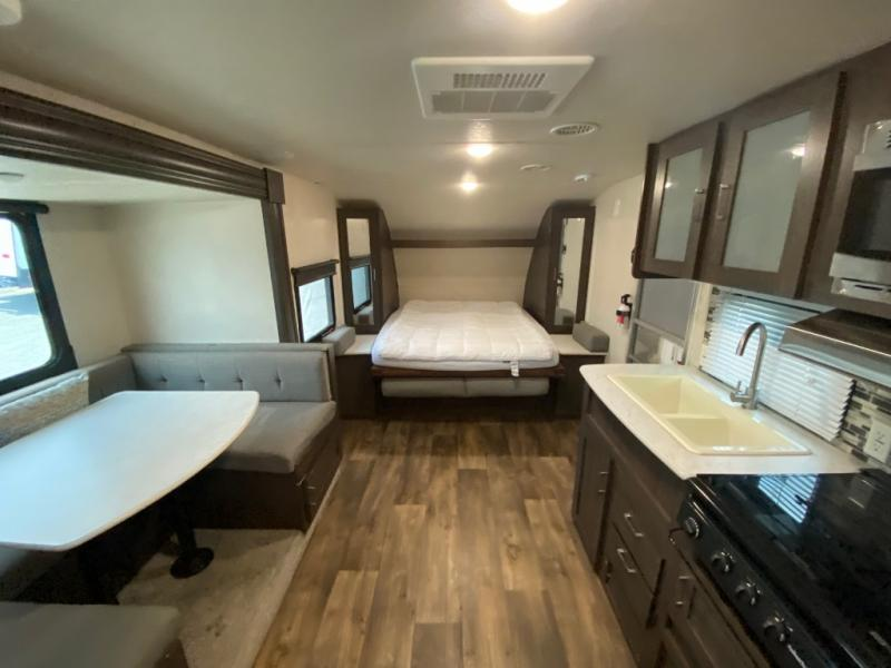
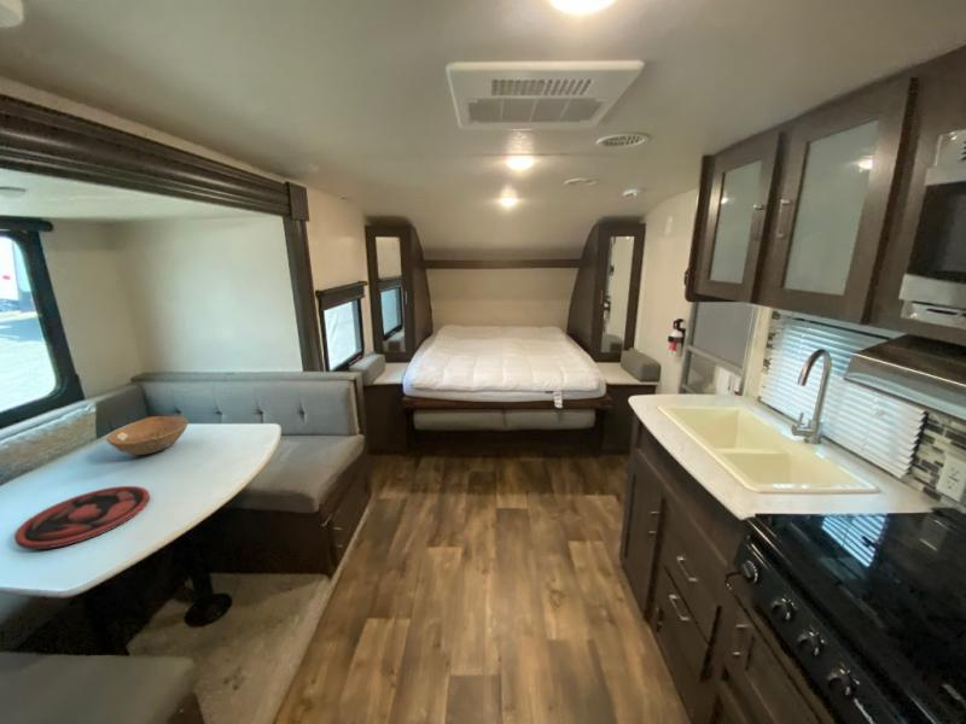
+ bowl [105,415,190,456]
+ plate [13,485,151,550]
